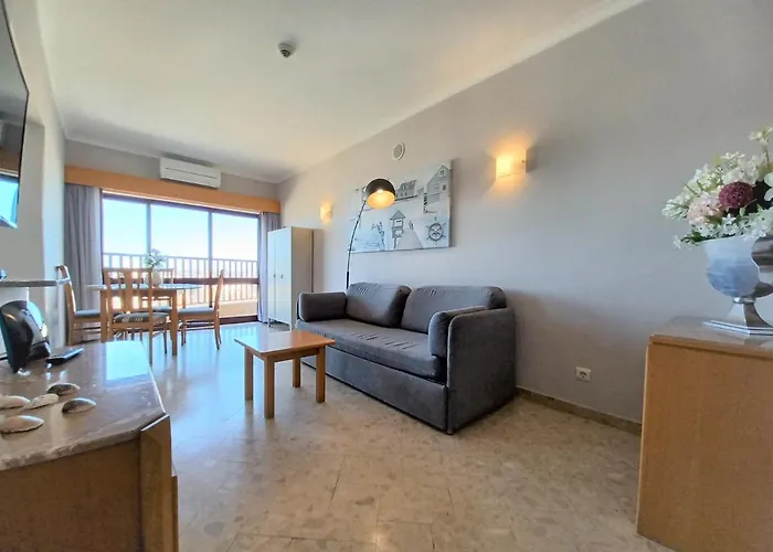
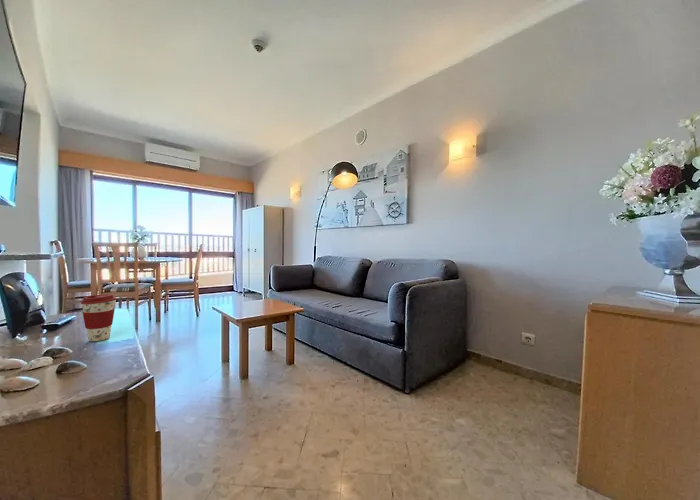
+ coffee cup [80,293,117,342]
